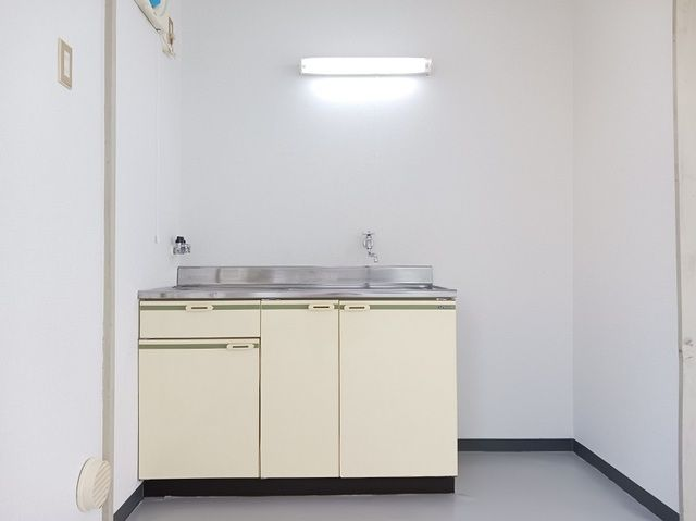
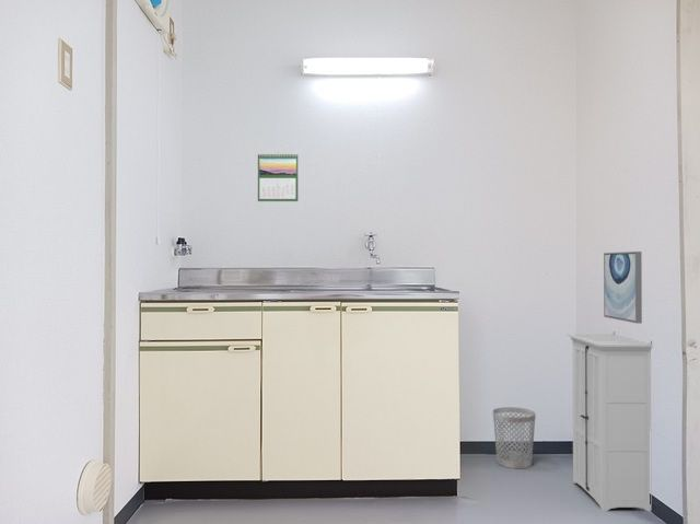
+ calendar [257,152,300,202]
+ wall art [603,251,643,325]
+ storage cabinet [565,330,654,512]
+ wastebasket [492,406,537,469]
